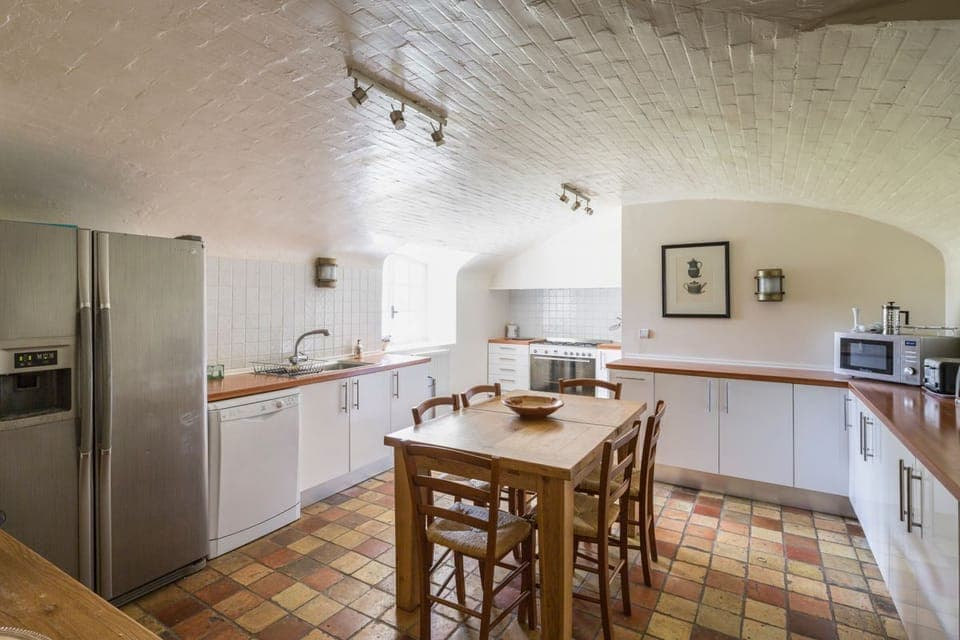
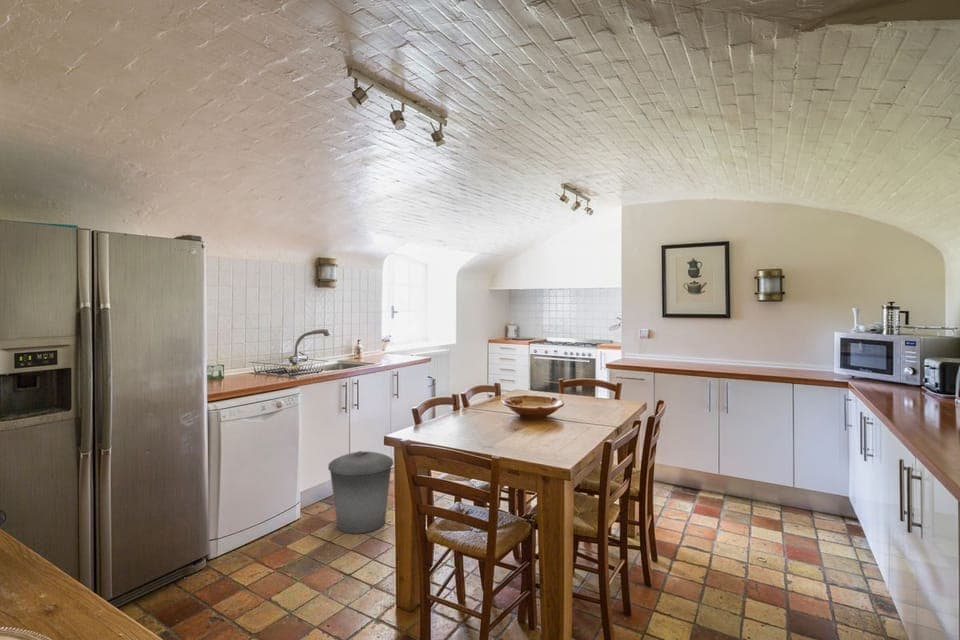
+ trash can [327,450,394,534]
